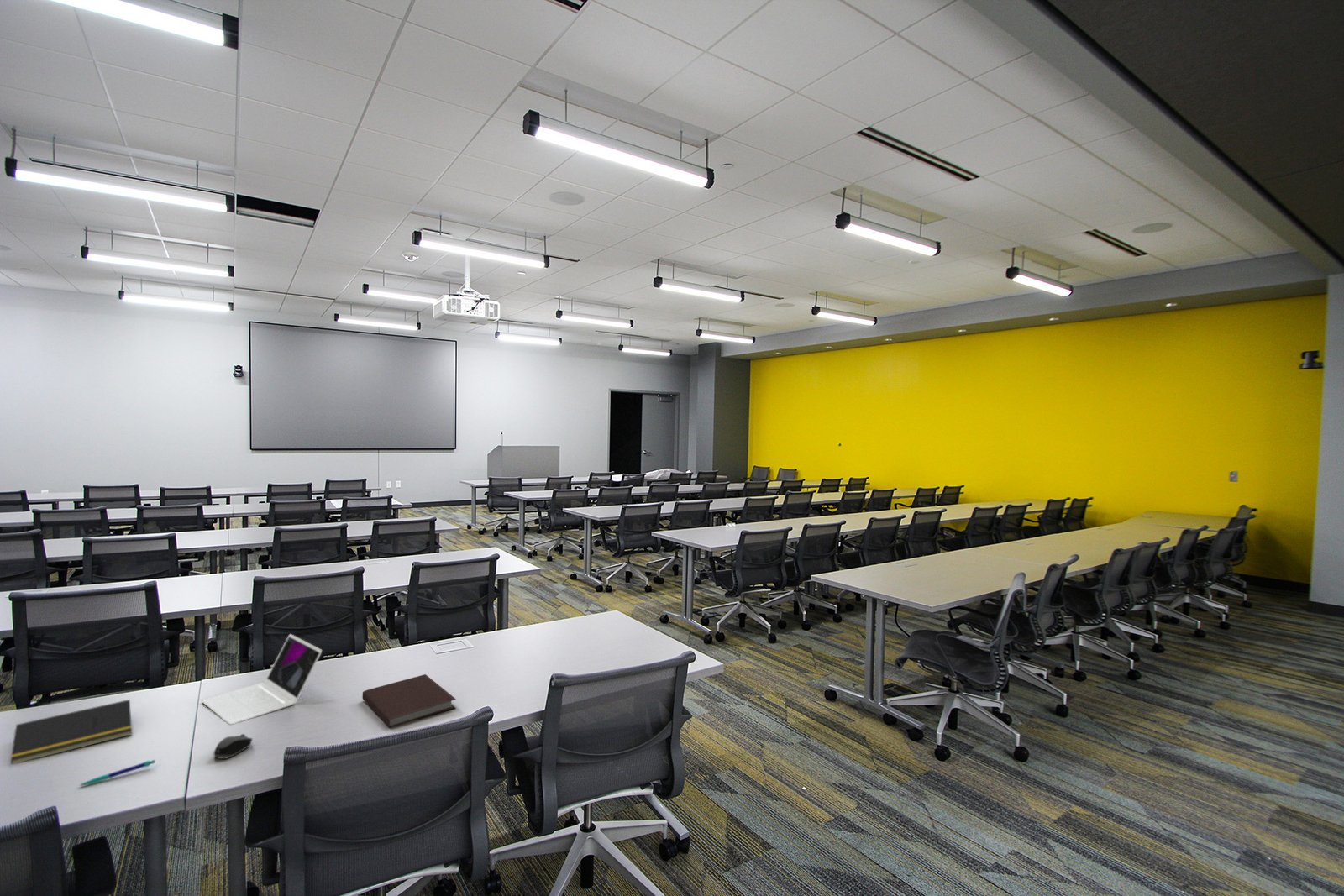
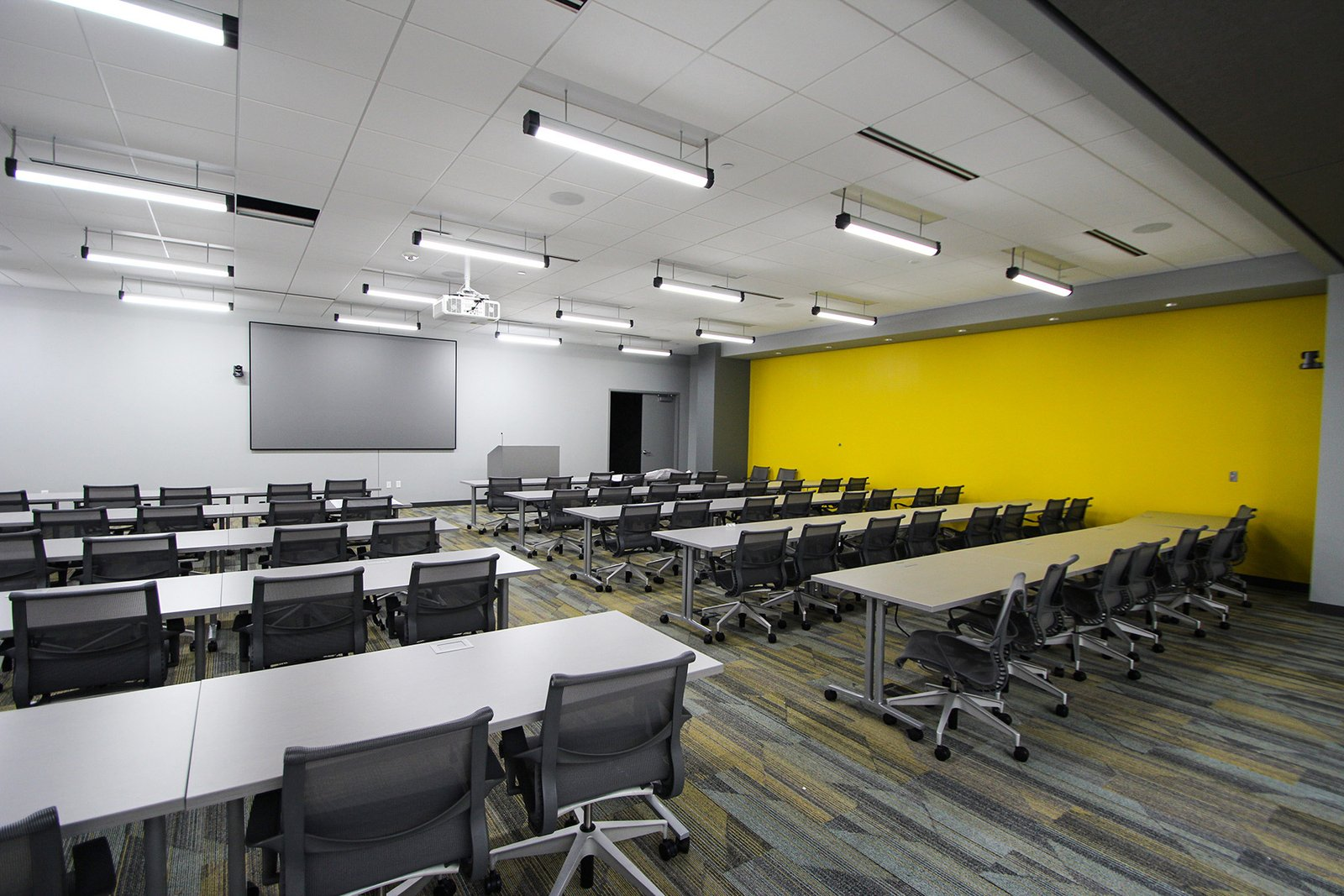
- pen [77,759,156,787]
- notepad [10,699,133,765]
- computer mouse [213,733,253,760]
- notebook [362,673,457,729]
- laptop [201,633,323,726]
